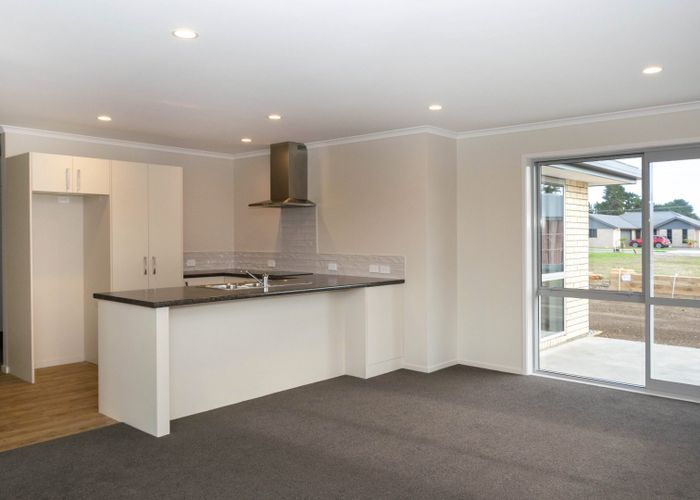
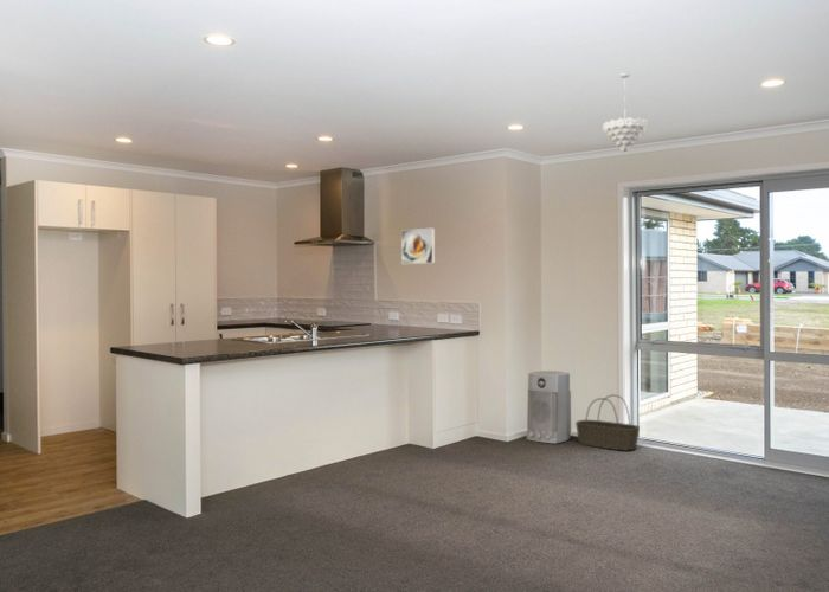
+ air purifier [526,369,572,444]
+ pendant light [602,71,649,153]
+ basket [574,394,641,452]
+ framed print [400,226,436,265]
